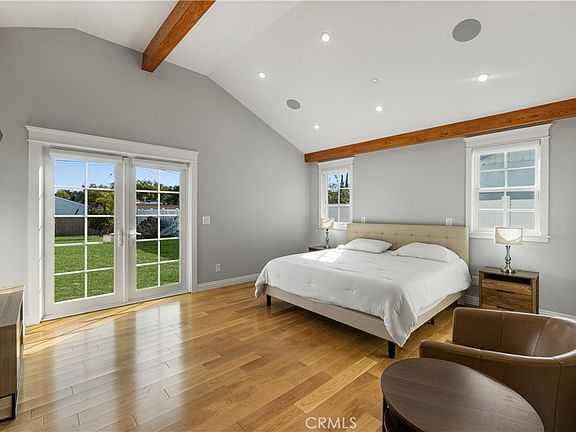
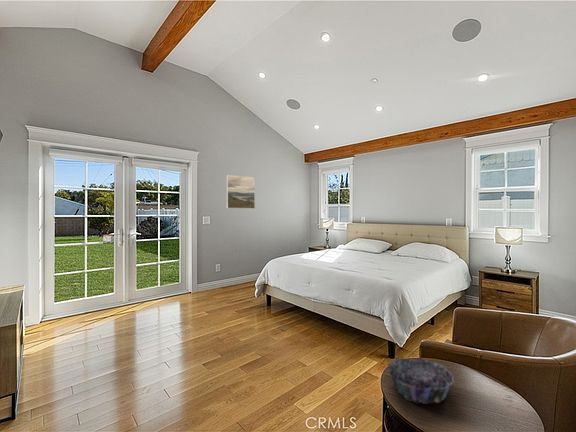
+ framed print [226,174,256,210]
+ decorative bowl [387,357,455,405]
